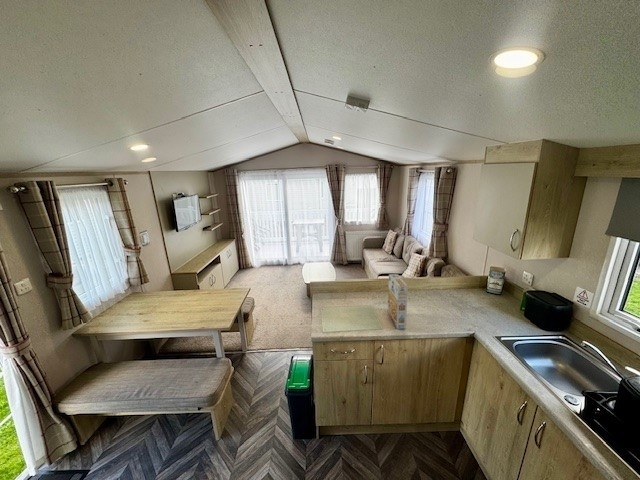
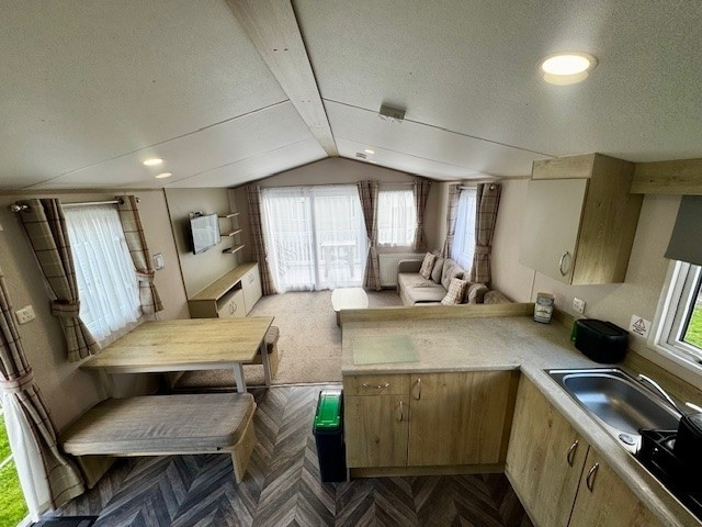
- cereal box [387,273,409,330]
